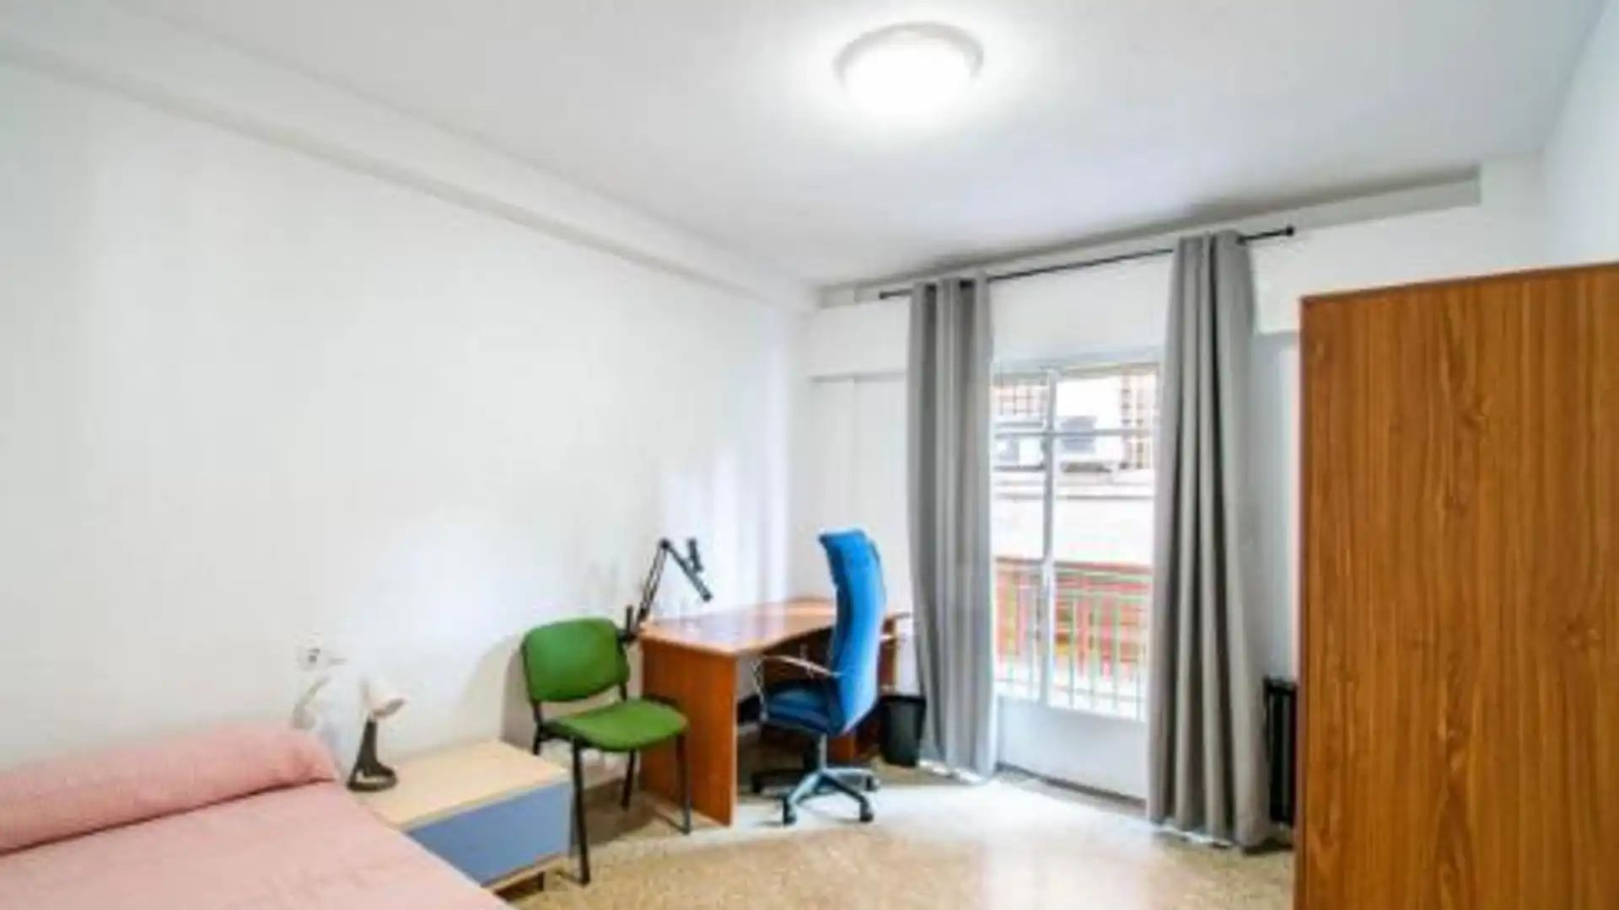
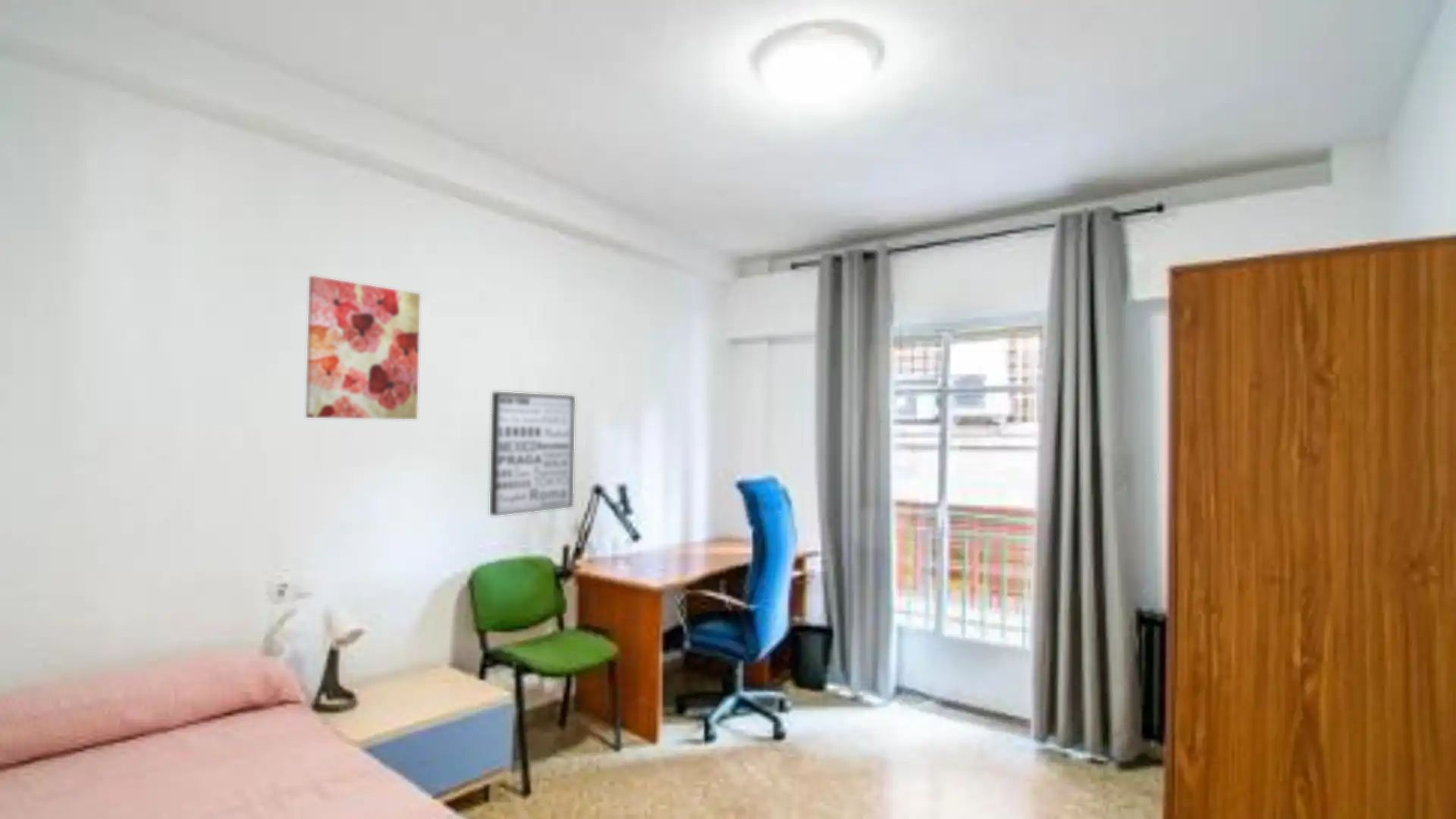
+ wall art [489,391,576,516]
+ wall art [305,275,421,420]
